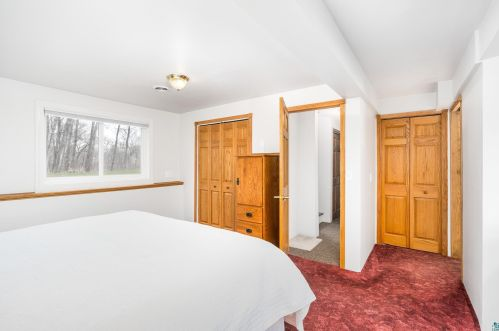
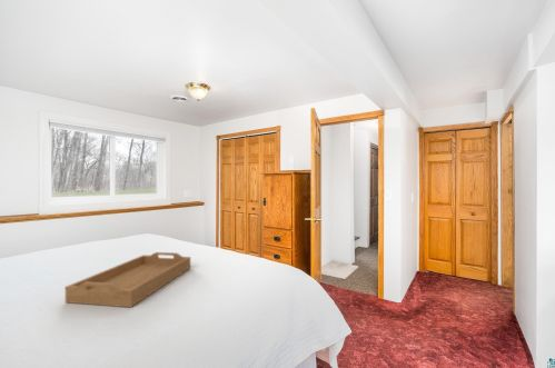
+ serving tray [65,251,191,308]
